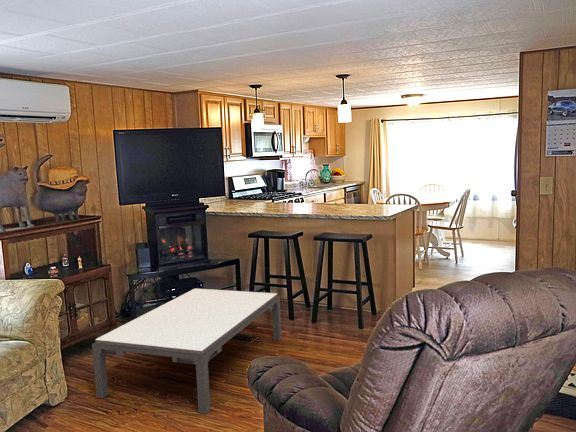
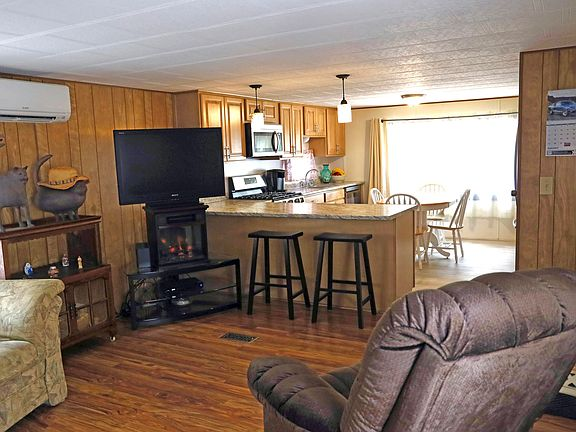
- coffee table [91,288,282,415]
